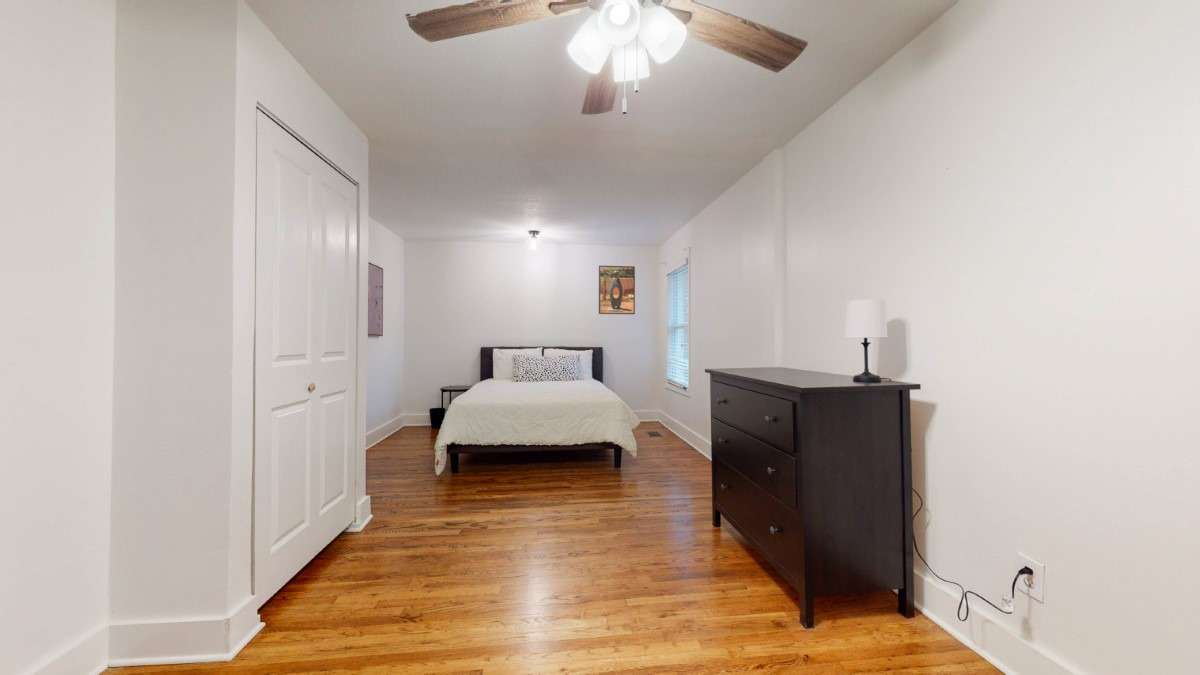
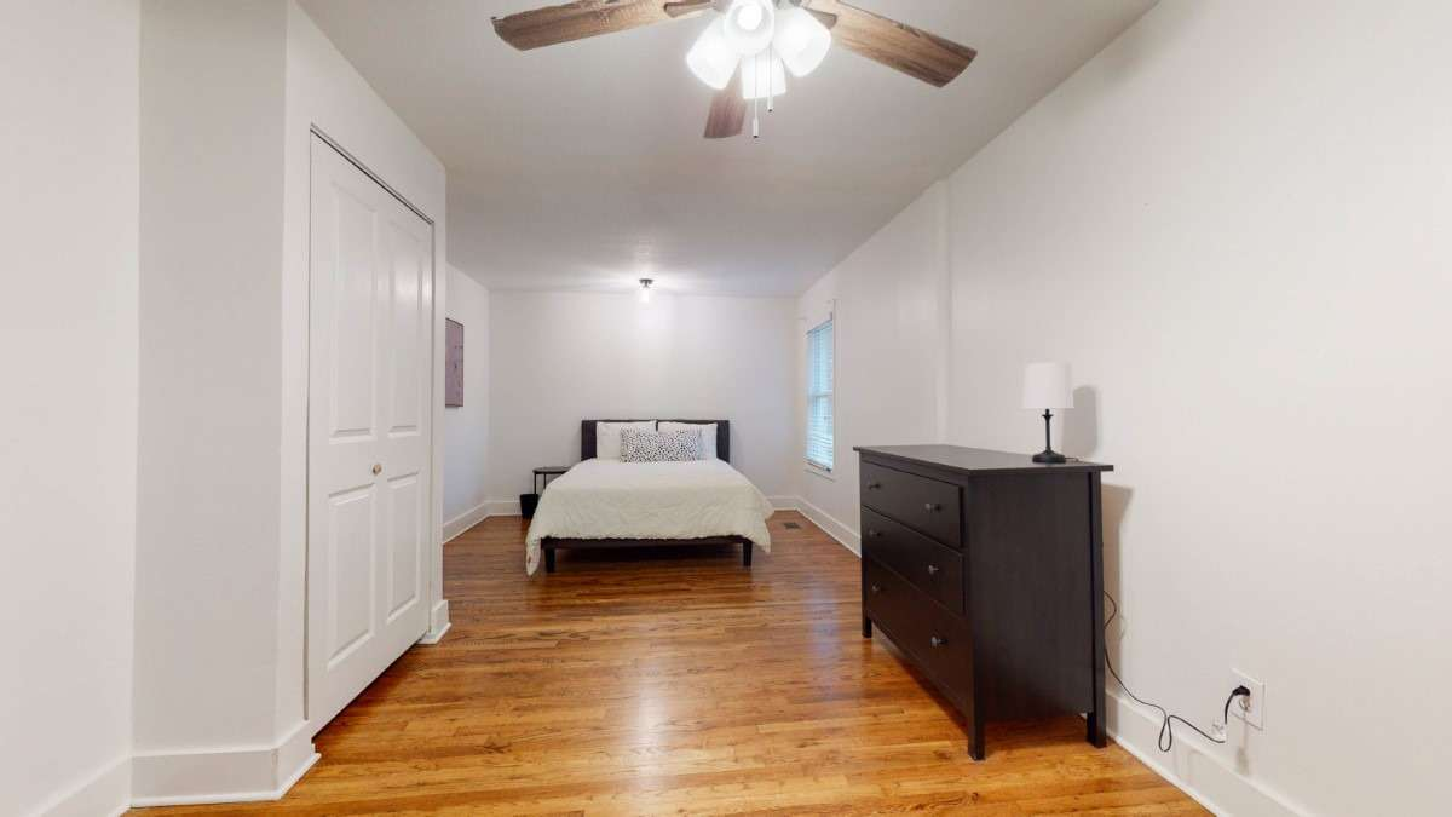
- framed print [598,265,636,315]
